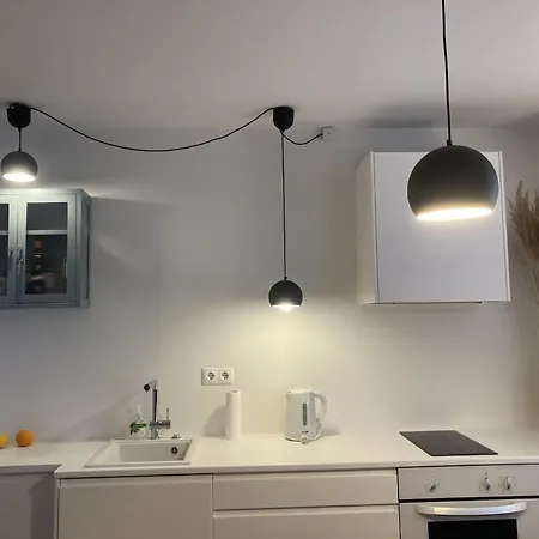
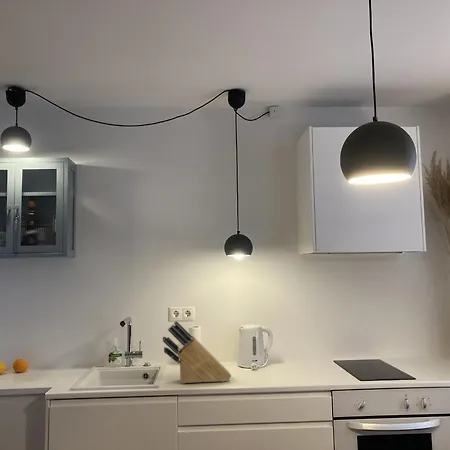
+ knife block [162,320,232,384]
